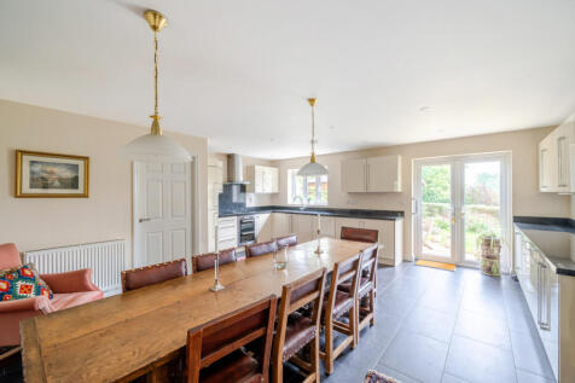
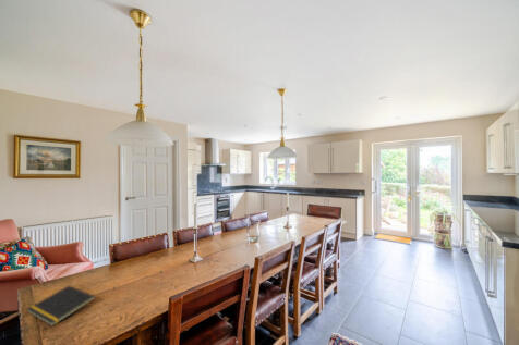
+ notepad [26,285,96,328]
